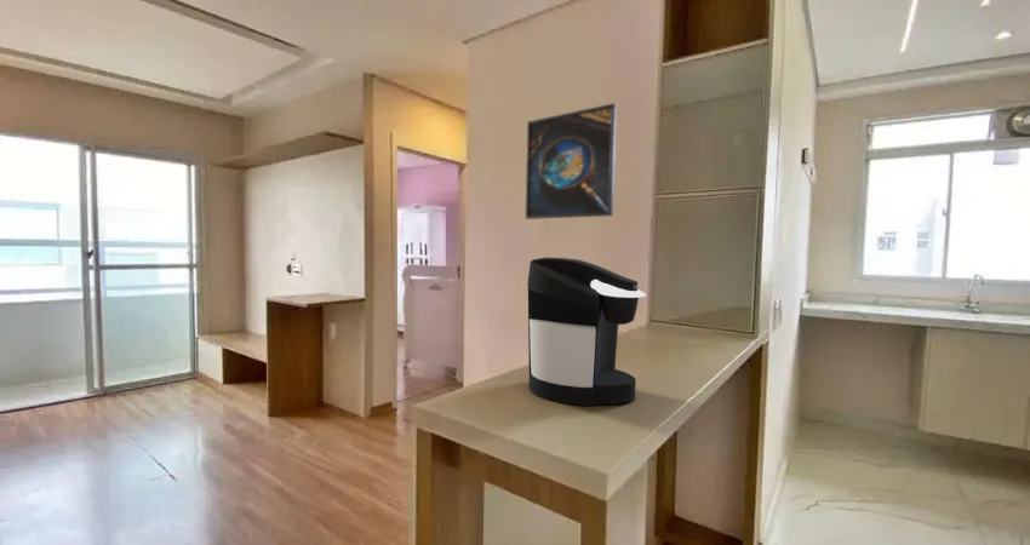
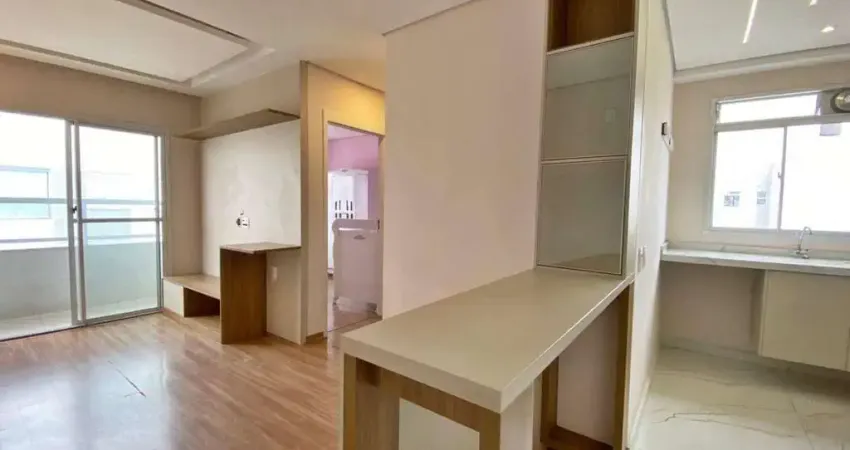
- coffee maker [527,257,647,407]
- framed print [525,102,618,220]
